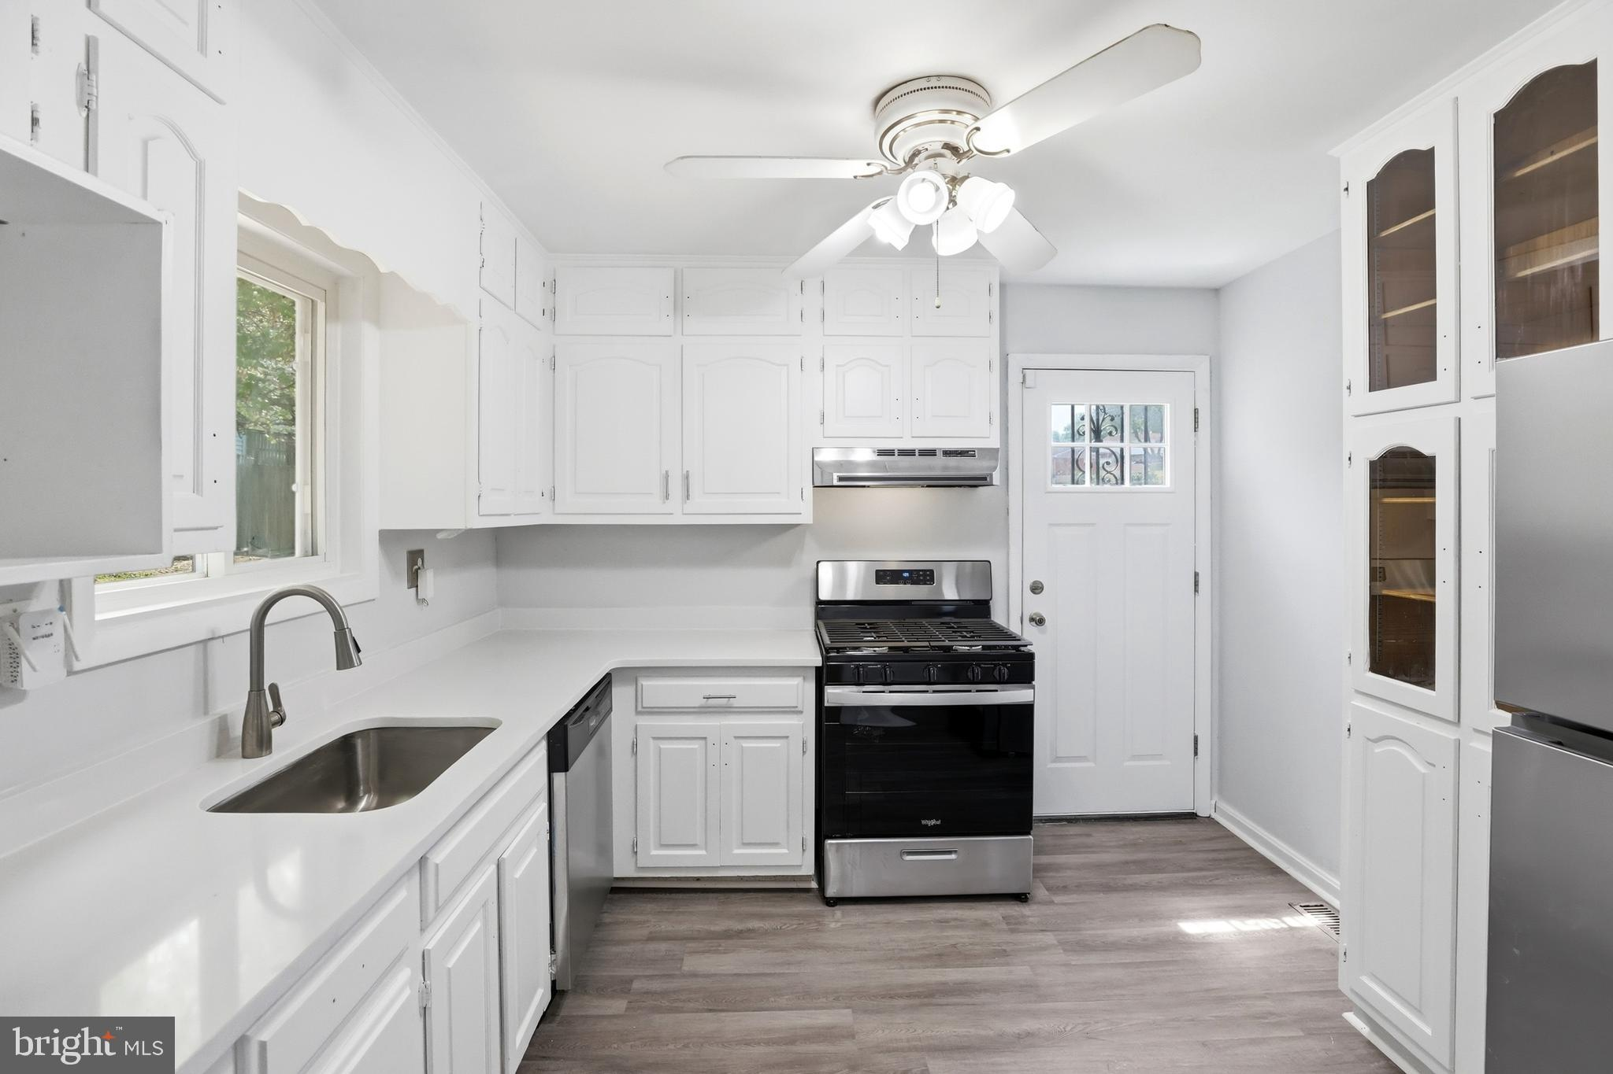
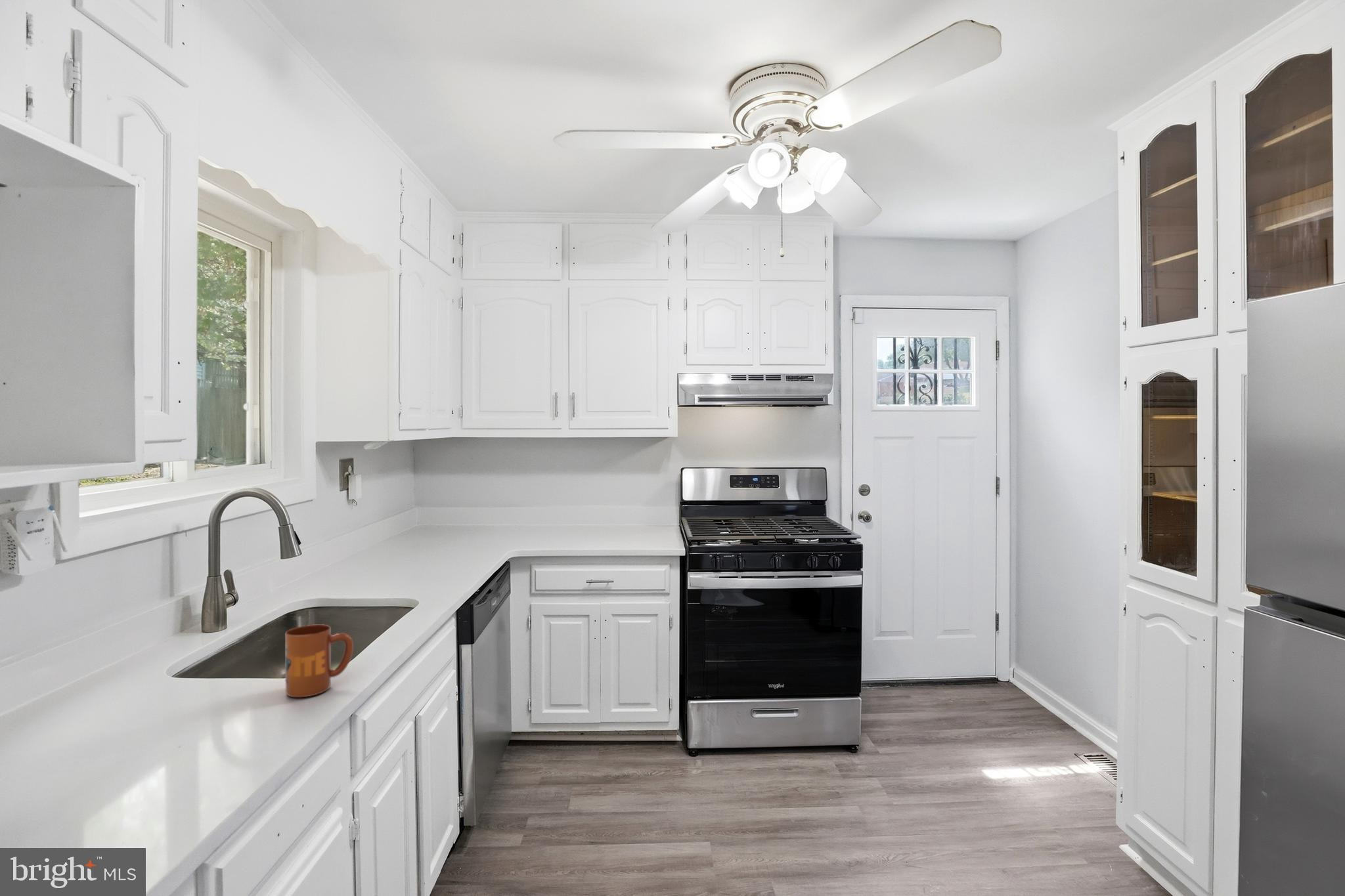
+ mug [285,624,354,698]
